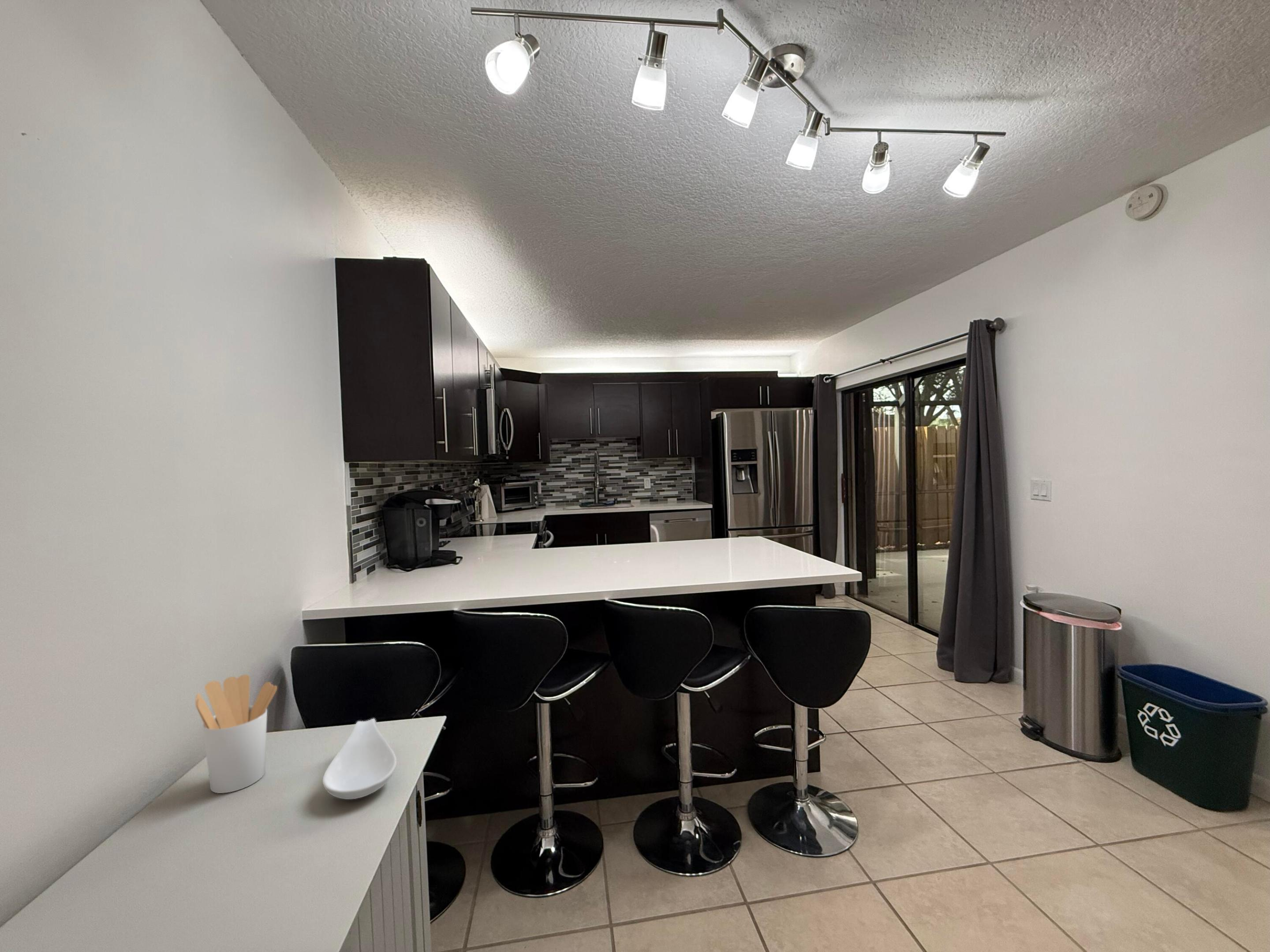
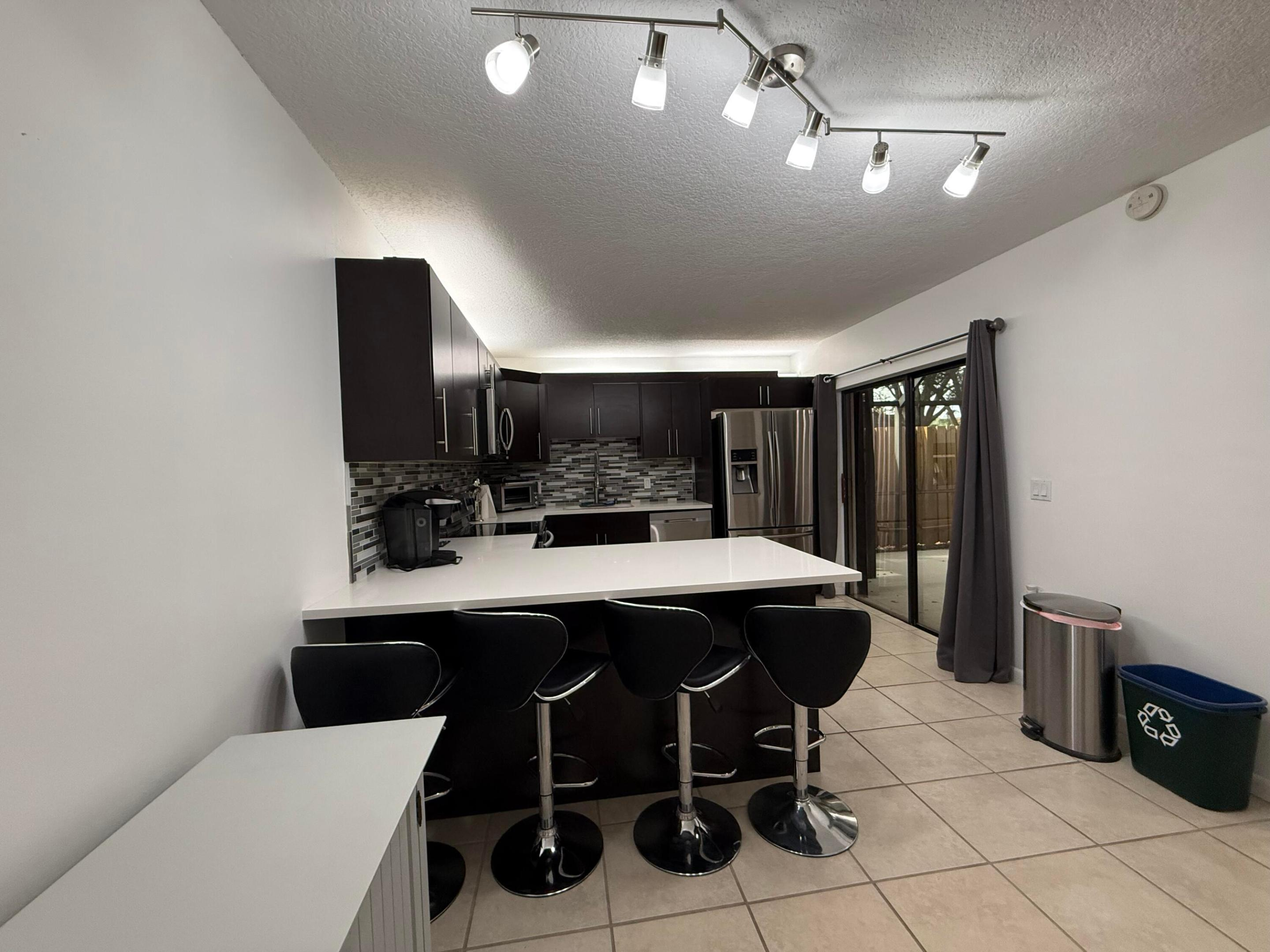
- utensil holder [195,674,277,794]
- spoon rest [322,718,397,800]
